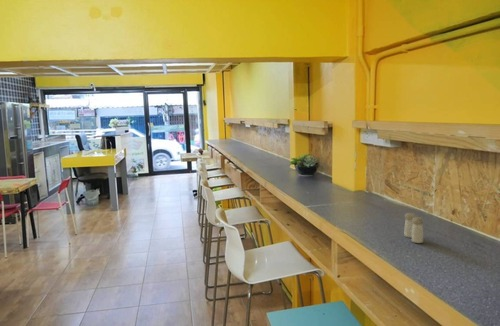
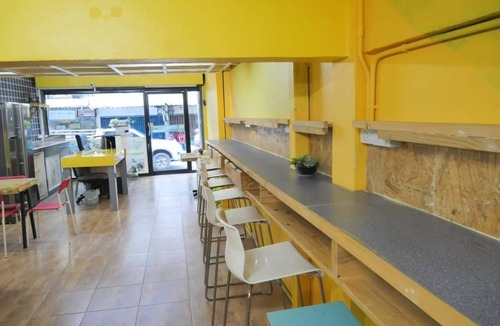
- salt and pepper shaker [403,212,424,244]
